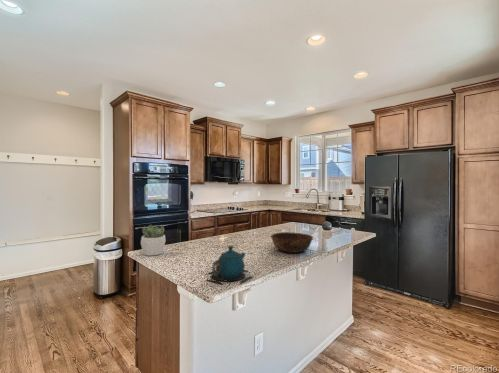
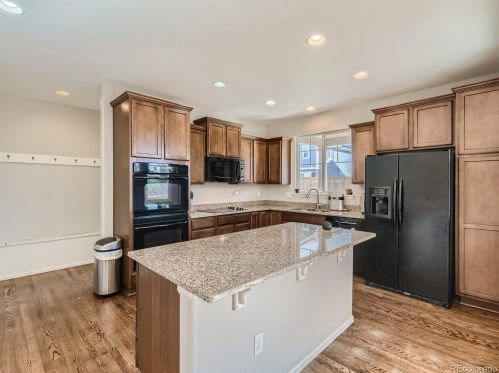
- bowl [270,231,314,254]
- teapot [206,245,254,285]
- succulent plant [140,224,166,257]
